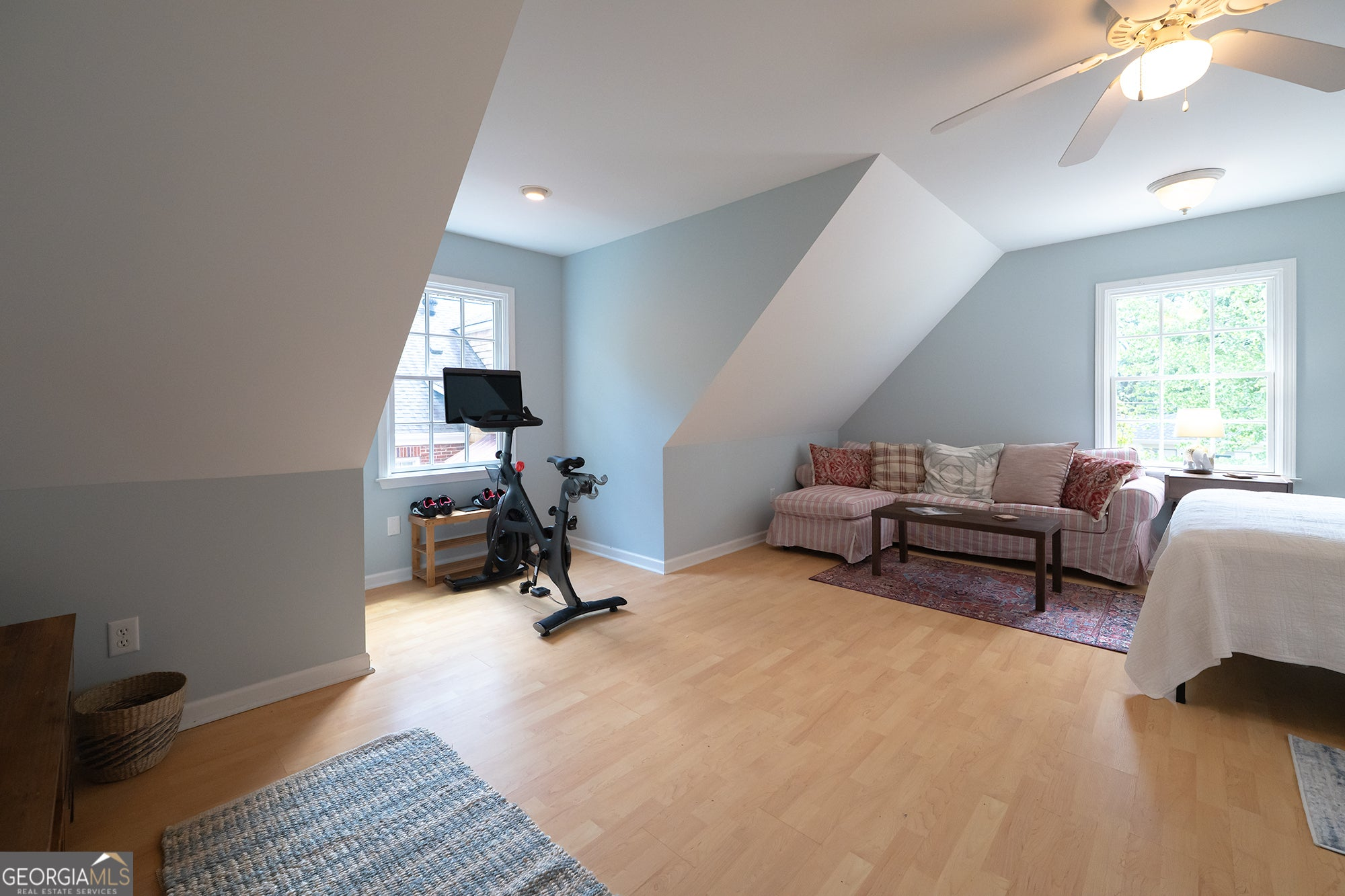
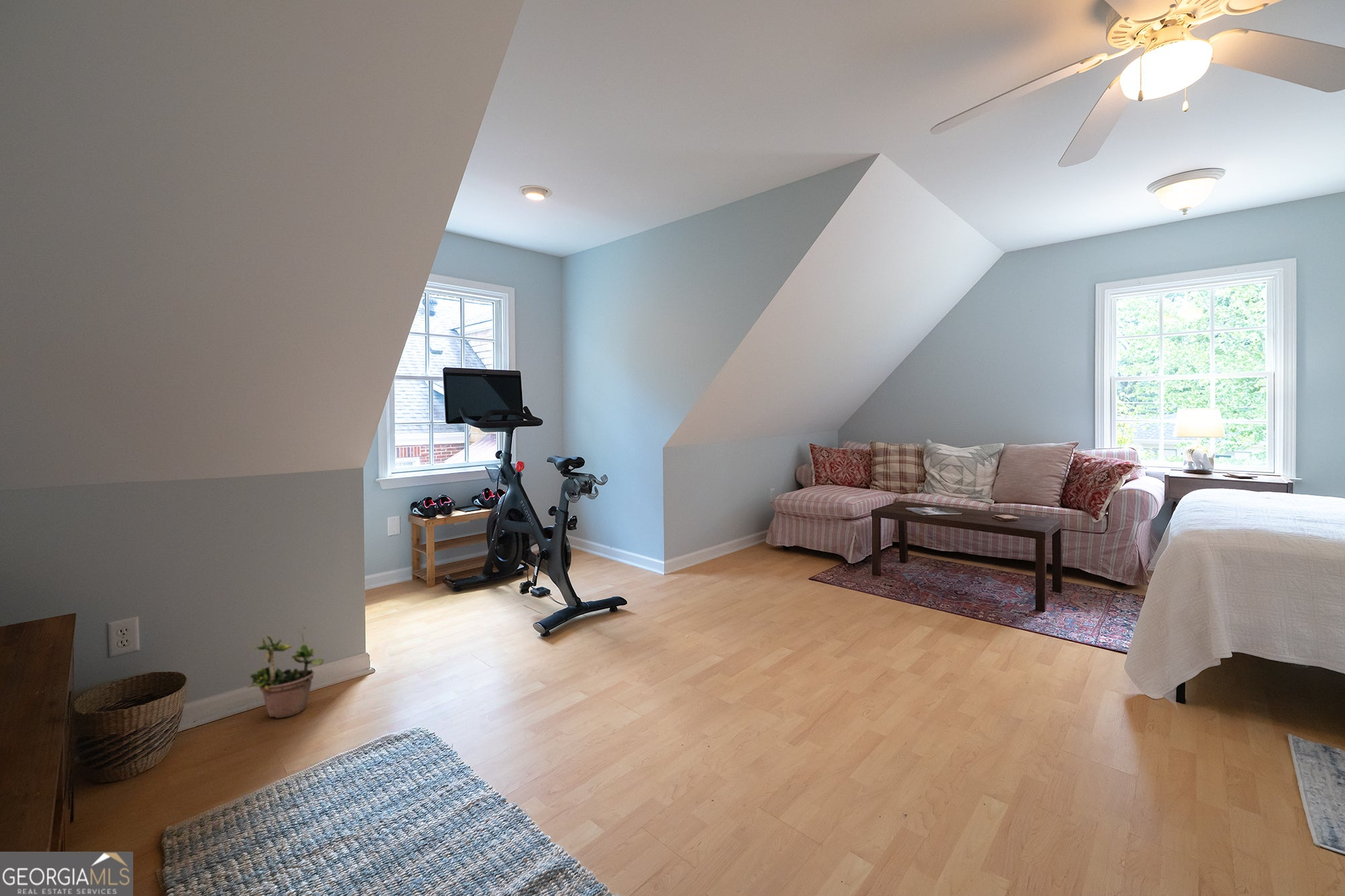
+ potted plant [245,626,325,719]
